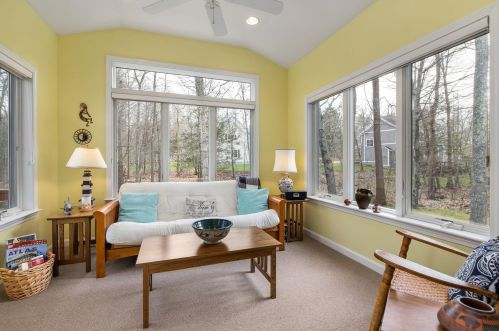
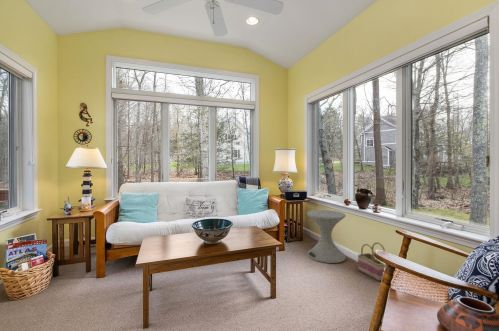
+ side table [306,209,347,264]
+ basket [357,241,386,282]
